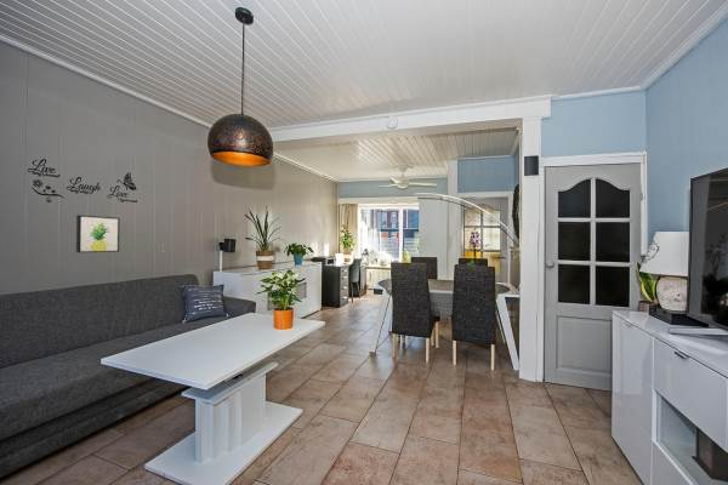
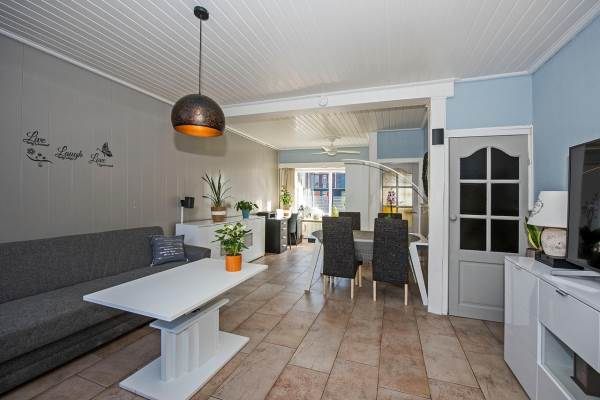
- wall art [75,213,120,253]
